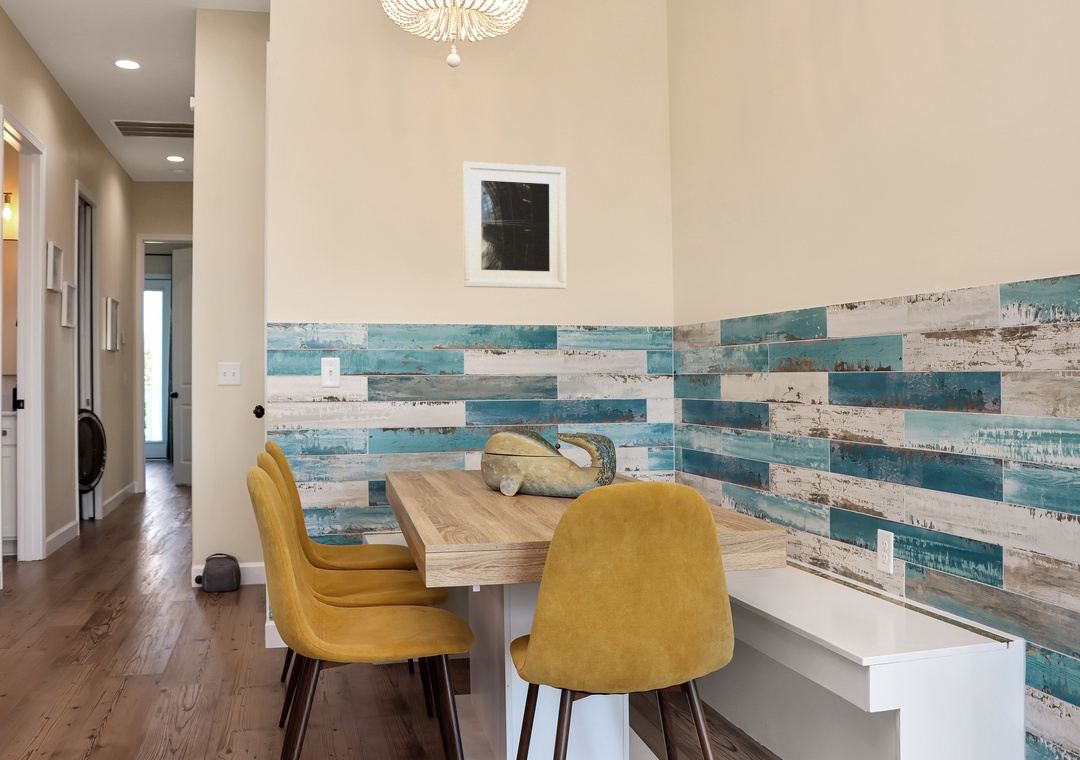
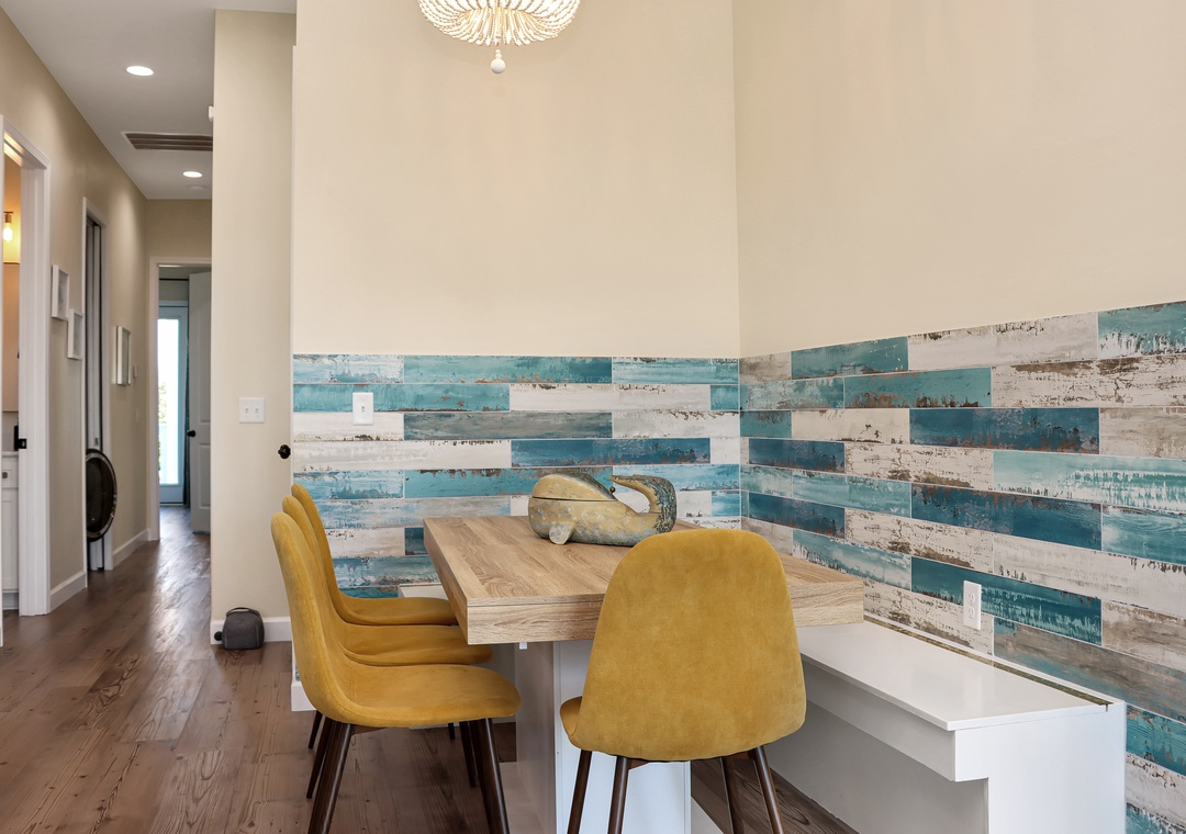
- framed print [462,161,567,290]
